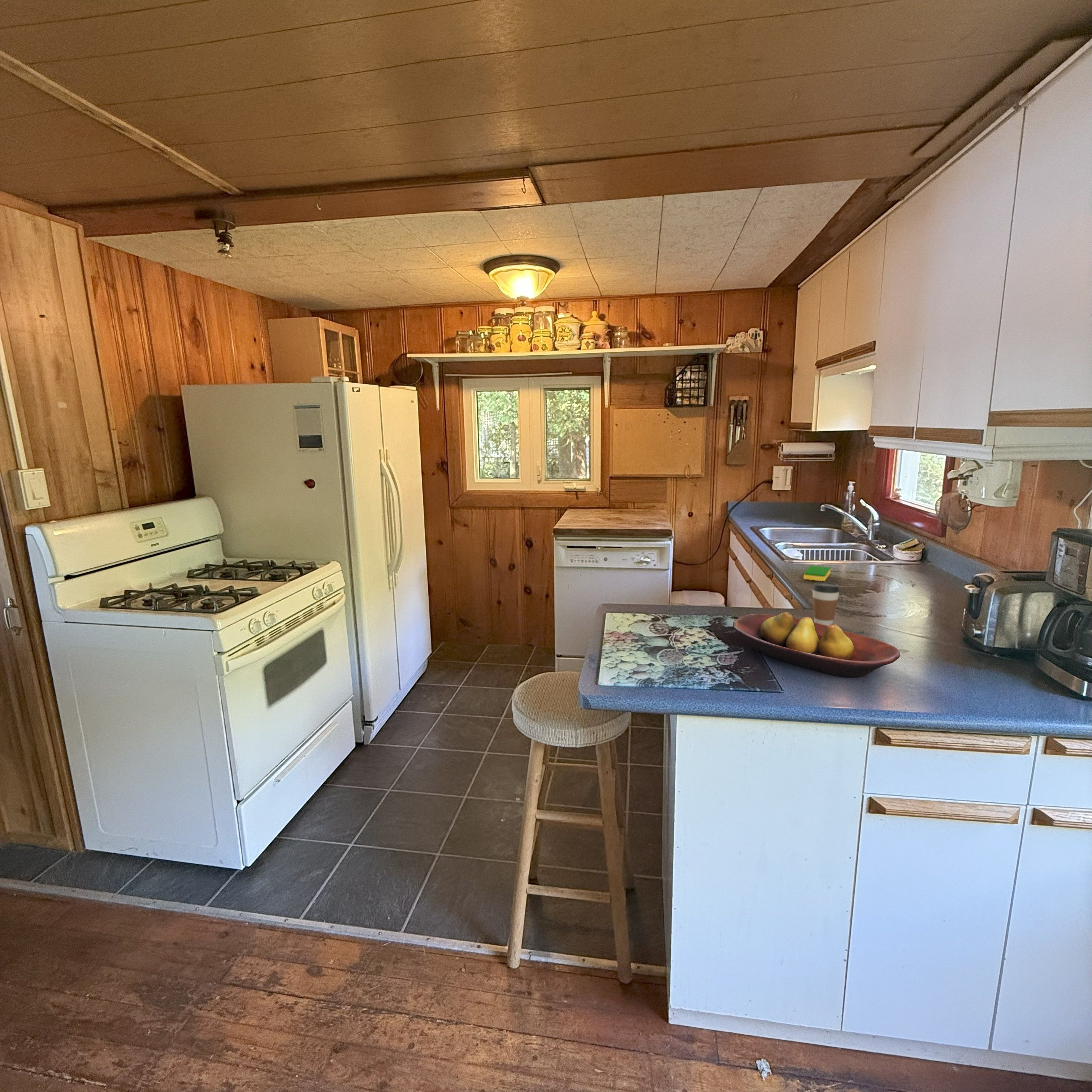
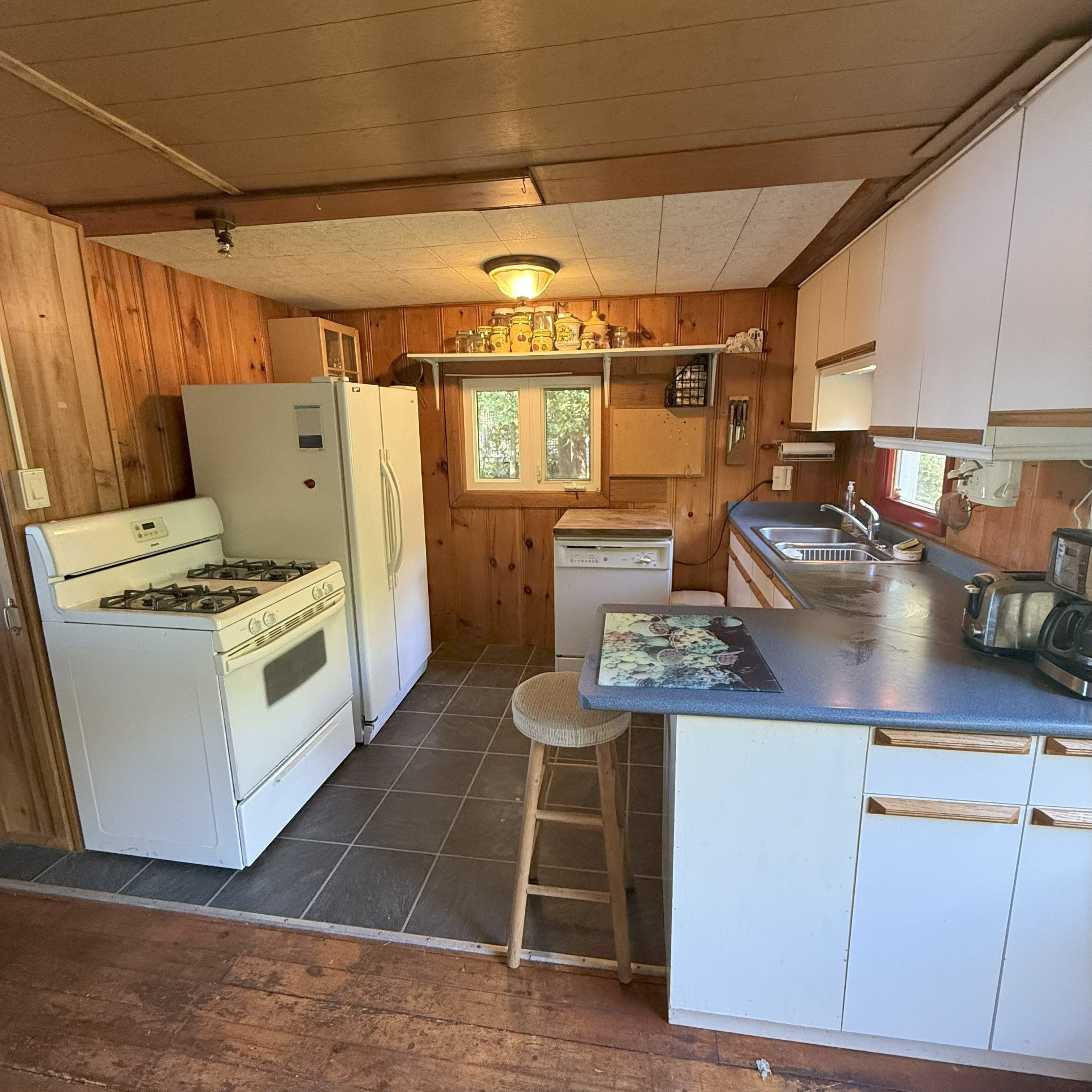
- dish sponge [803,565,831,582]
- fruit bowl [732,612,901,678]
- coffee cup [811,582,841,626]
